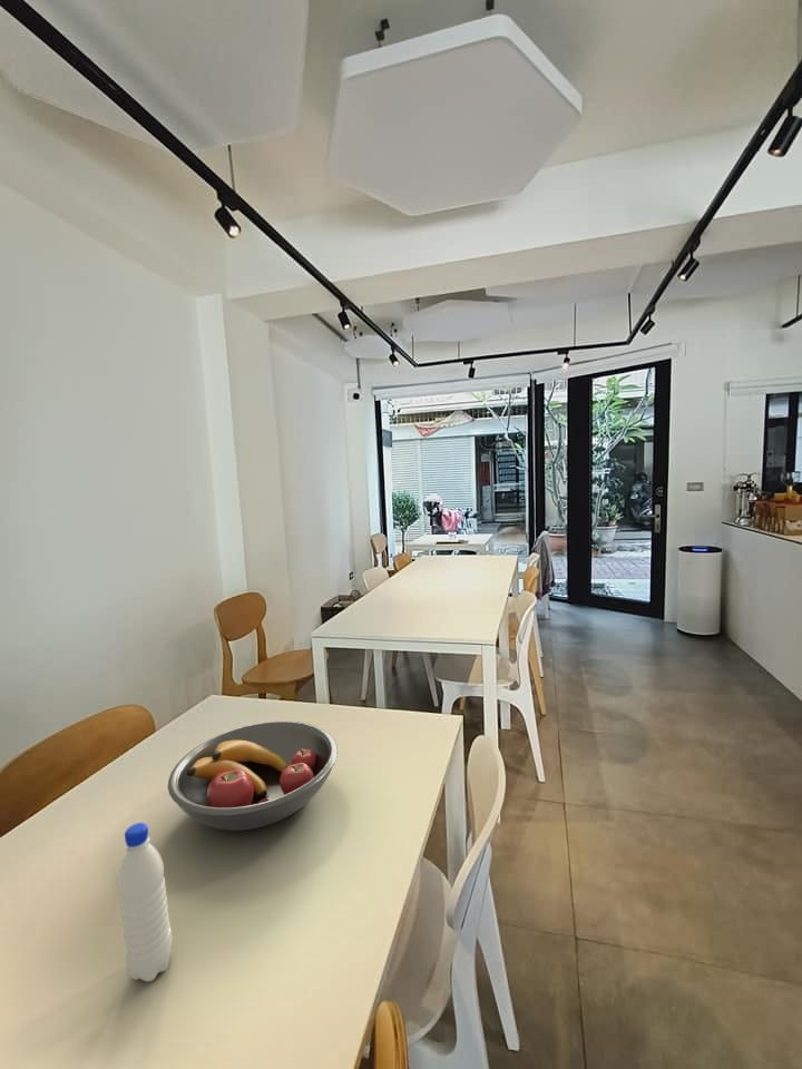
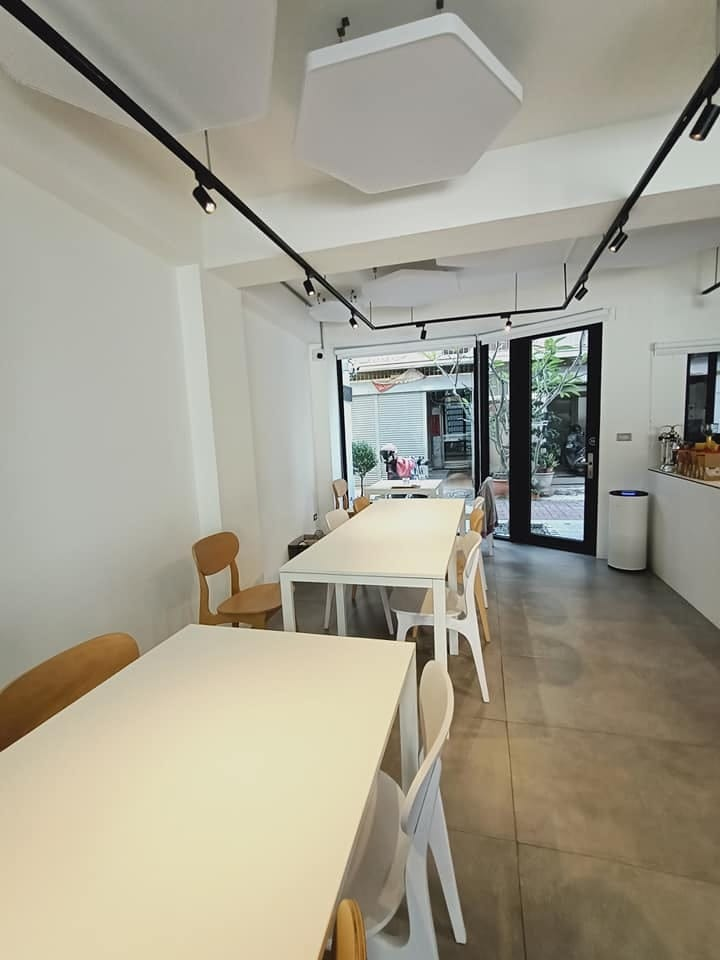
- fruit bowl [167,720,339,832]
- water bottle [117,822,174,983]
